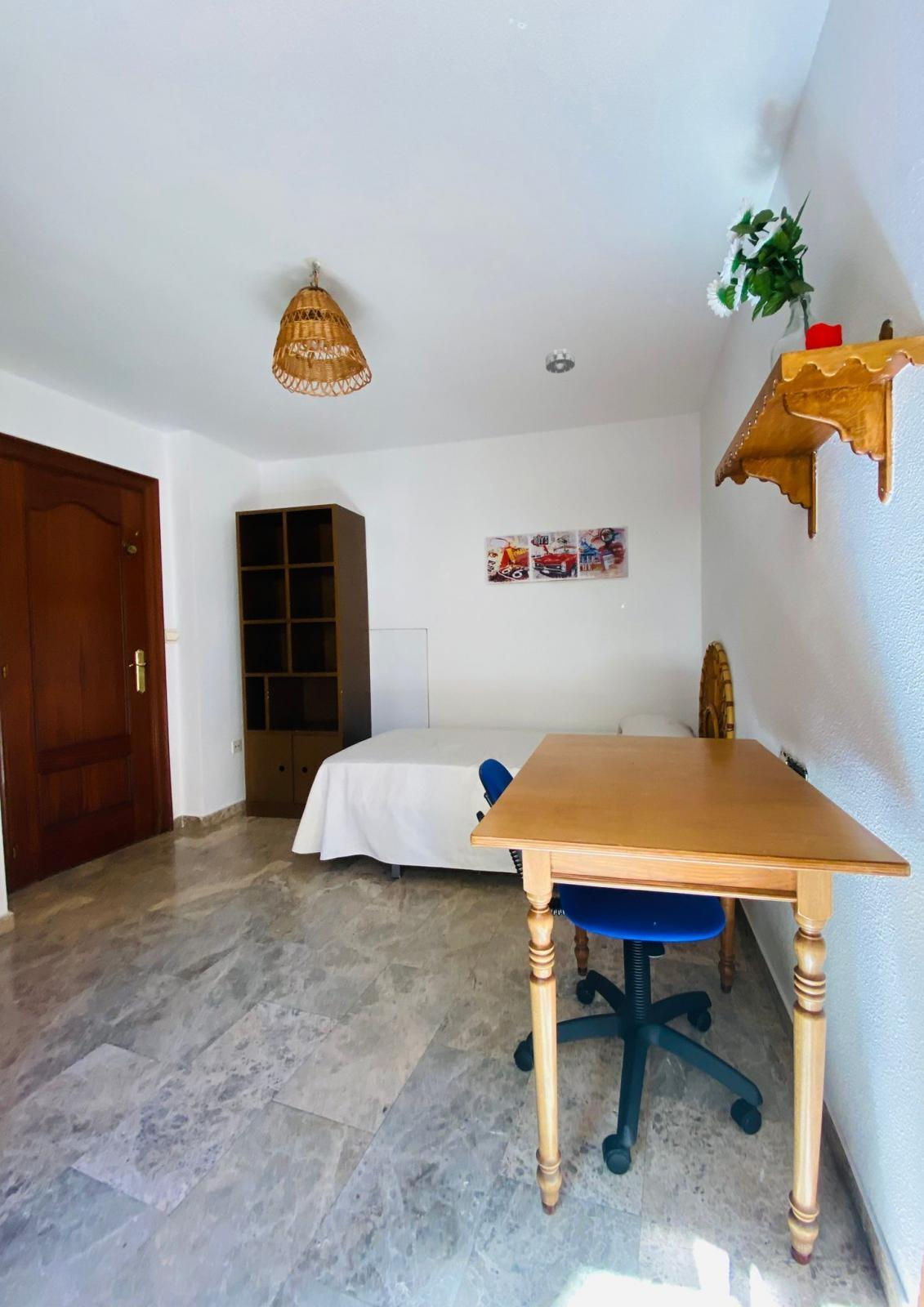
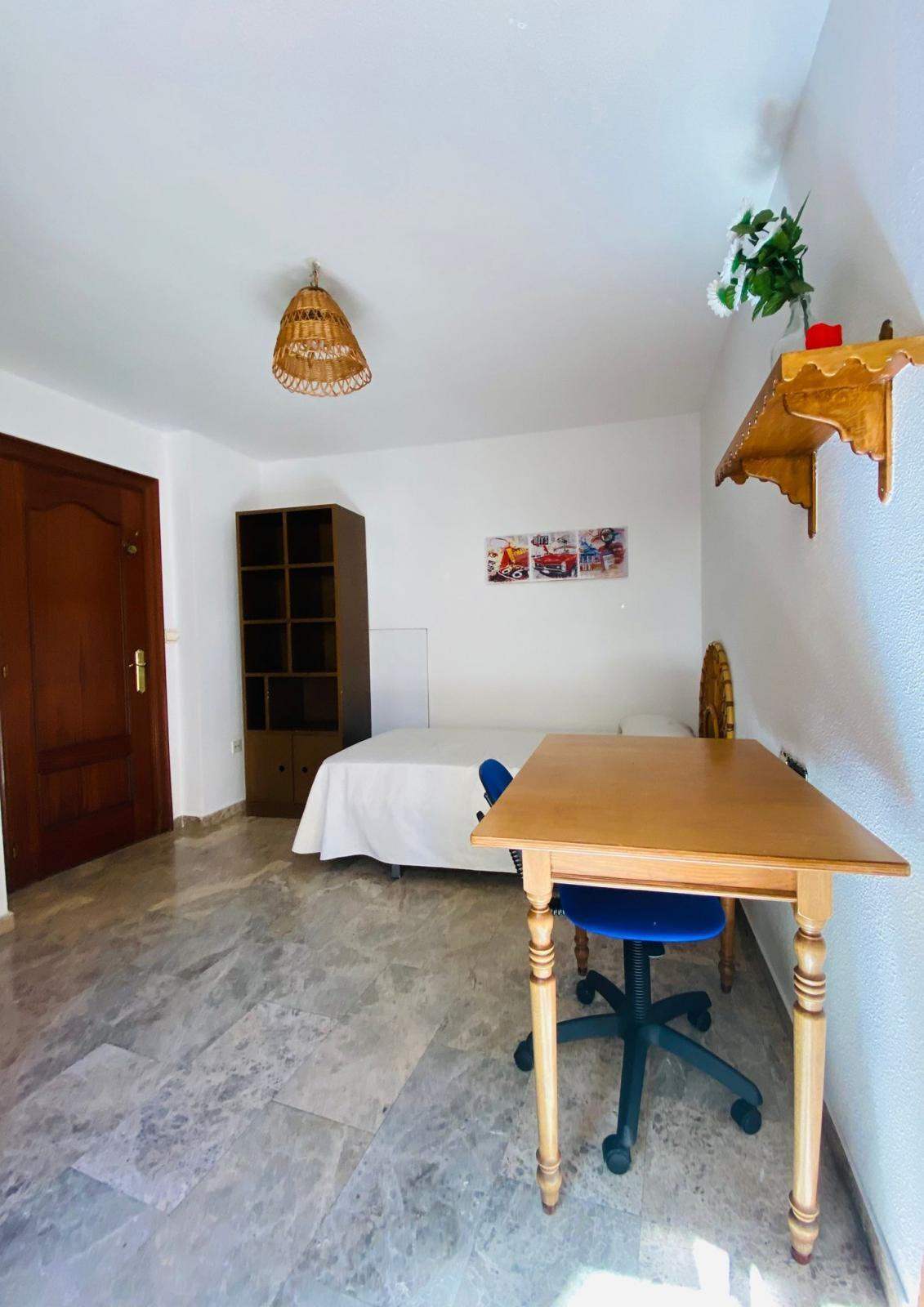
- smoke detector [545,348,576,374]
